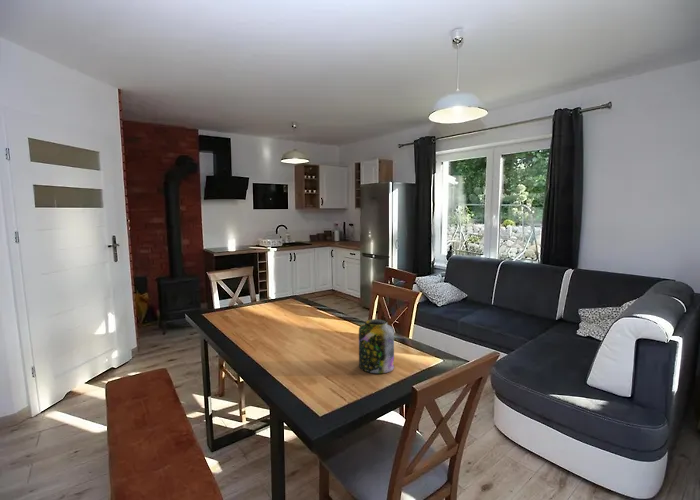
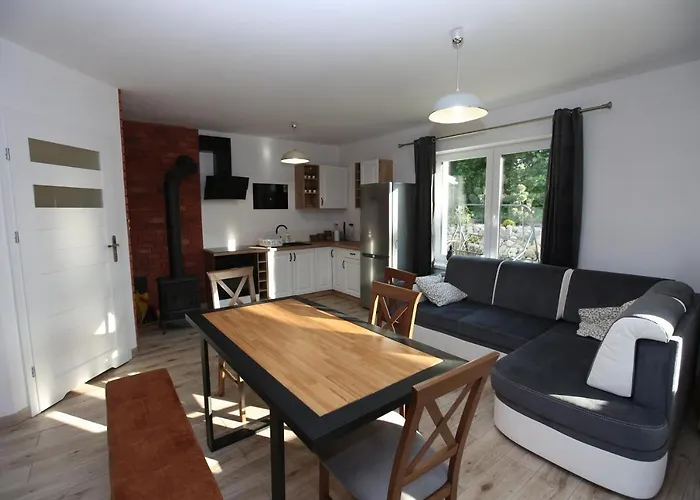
- jar [358,318,395,374]
